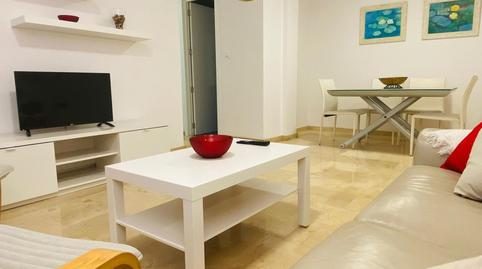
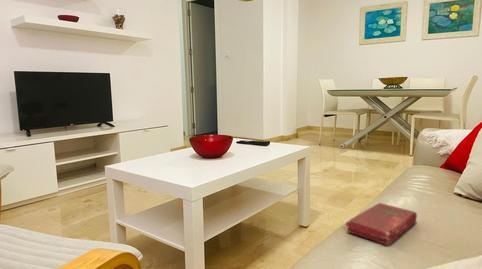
+ book [345,202,418,246]
